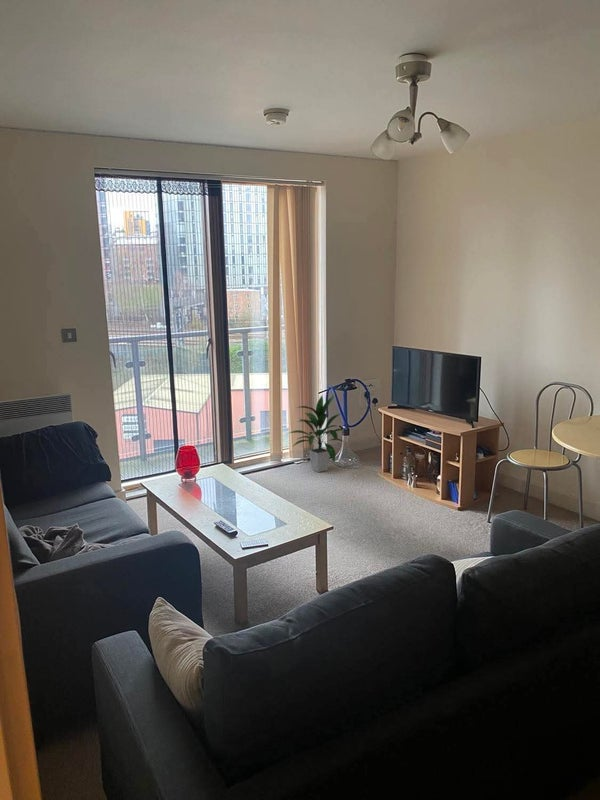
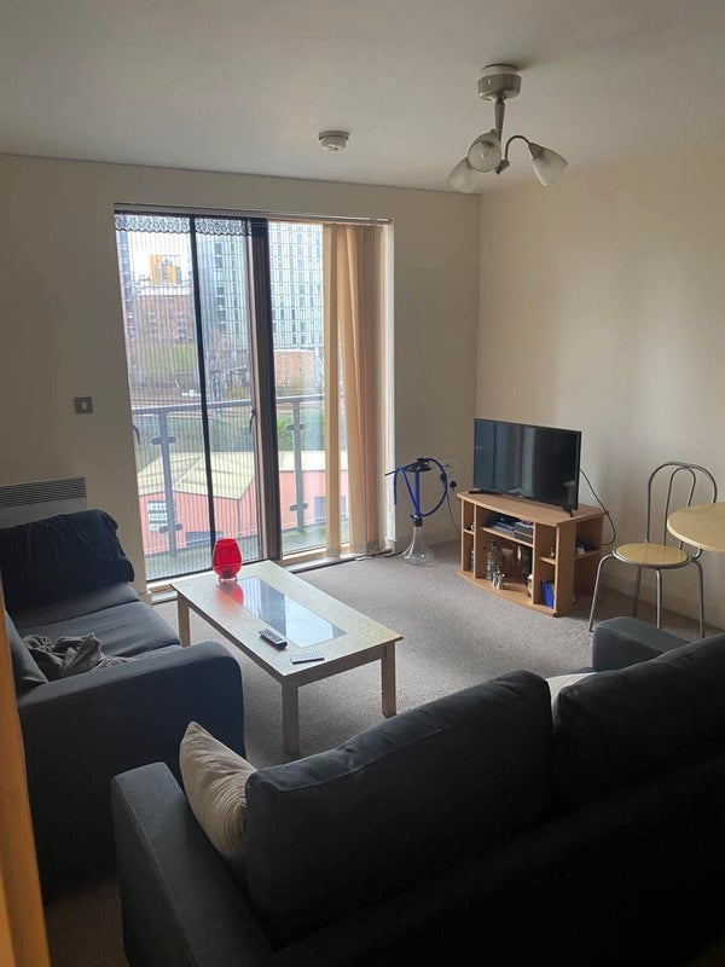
- indoor plant [286,394,348,473]
